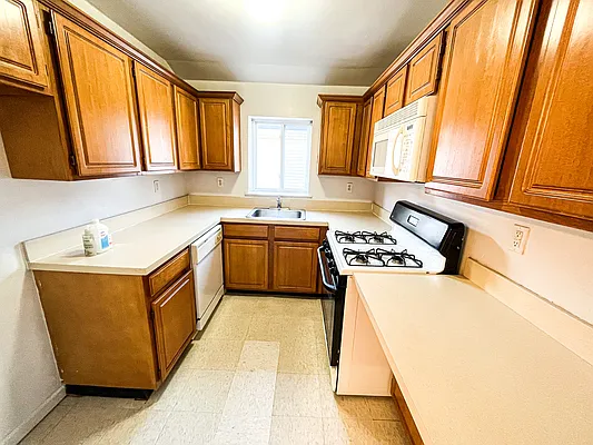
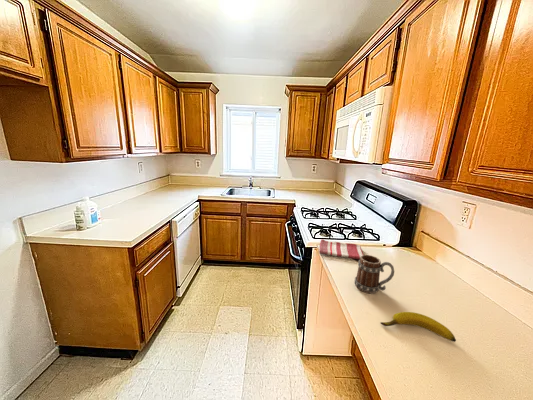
+ mug [353,254,395,294]
+ banana [380,311,457,343]
+ dish towel [318,239,364,260]
